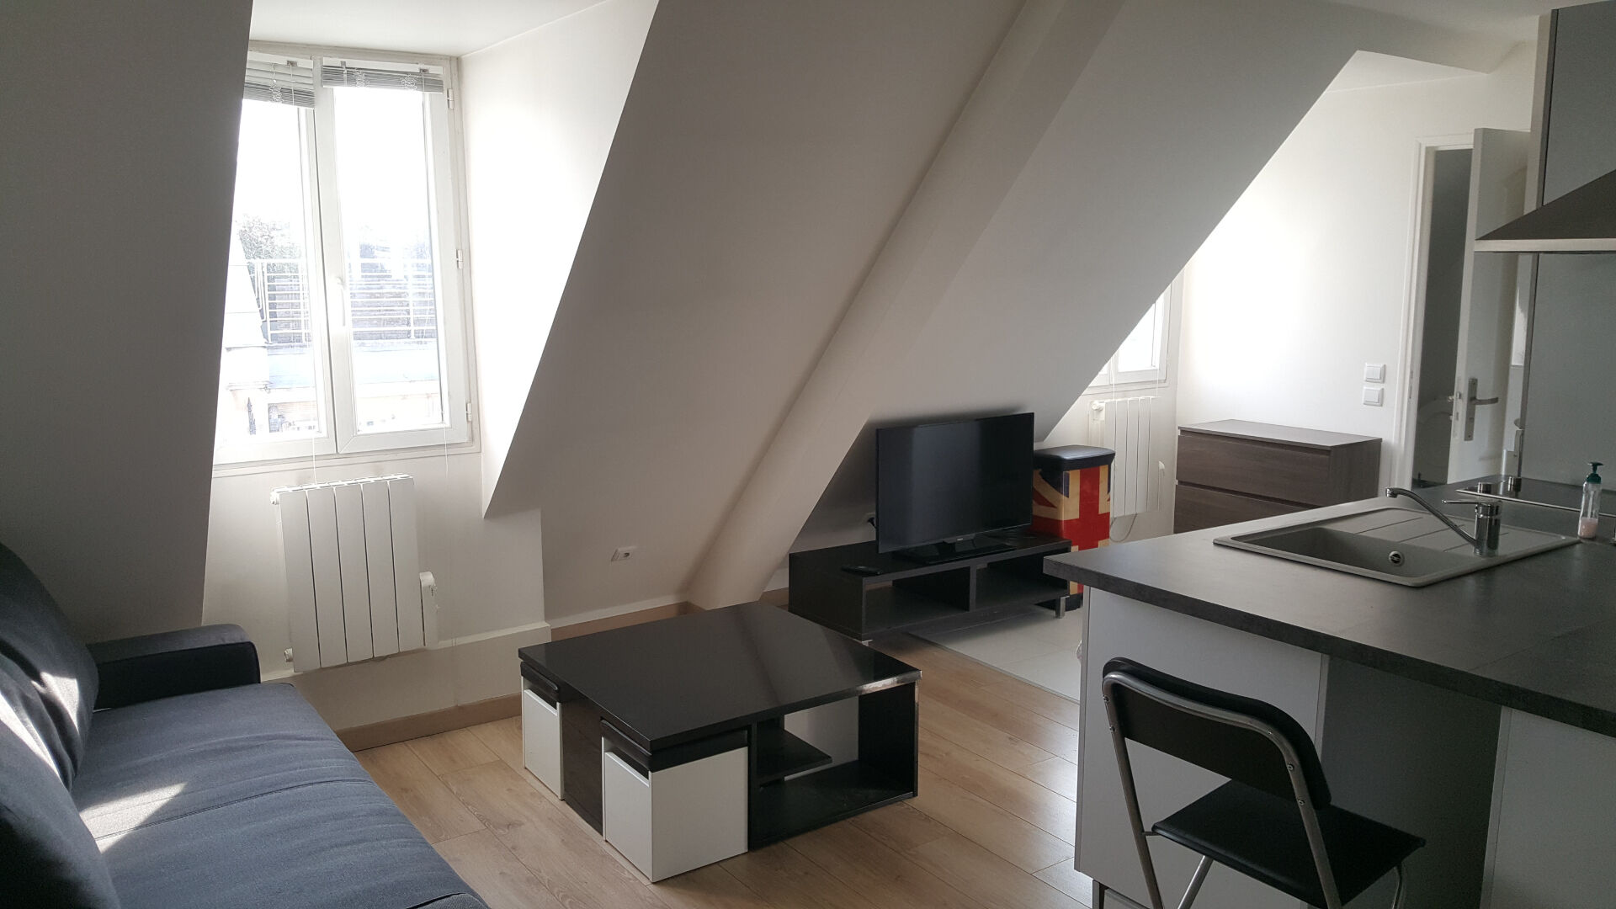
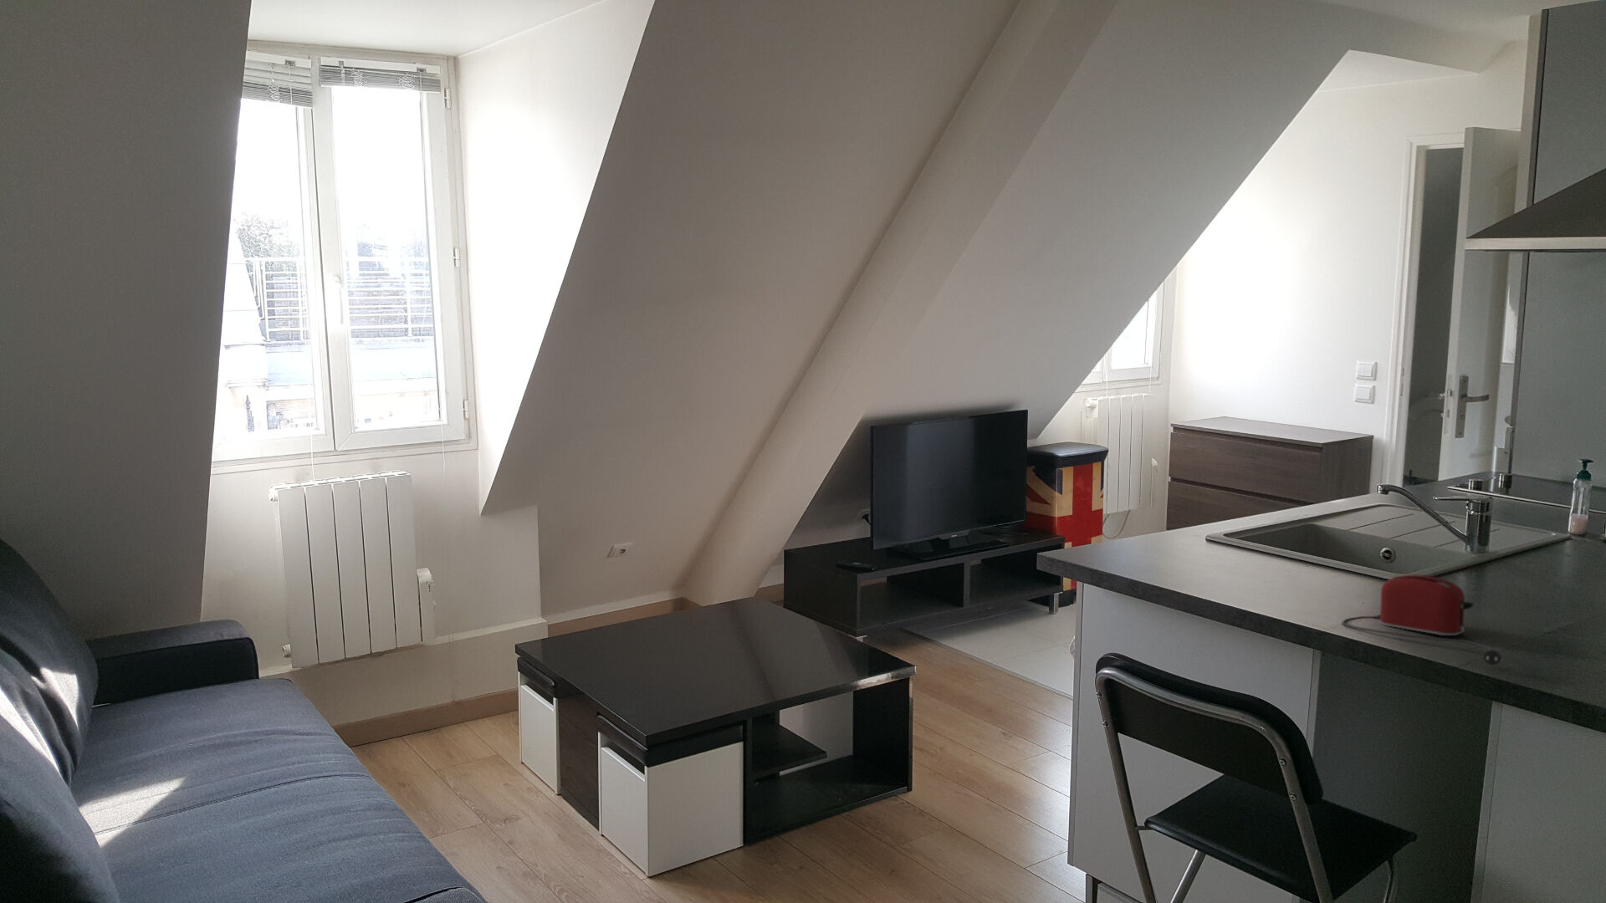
+ toaster [1341,574,1501,666]
